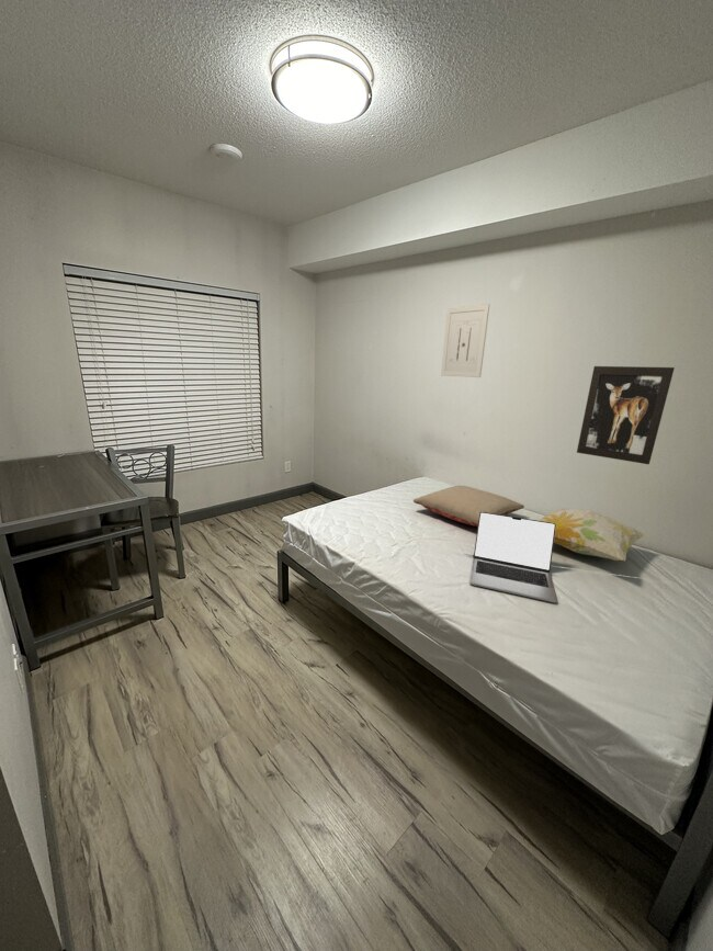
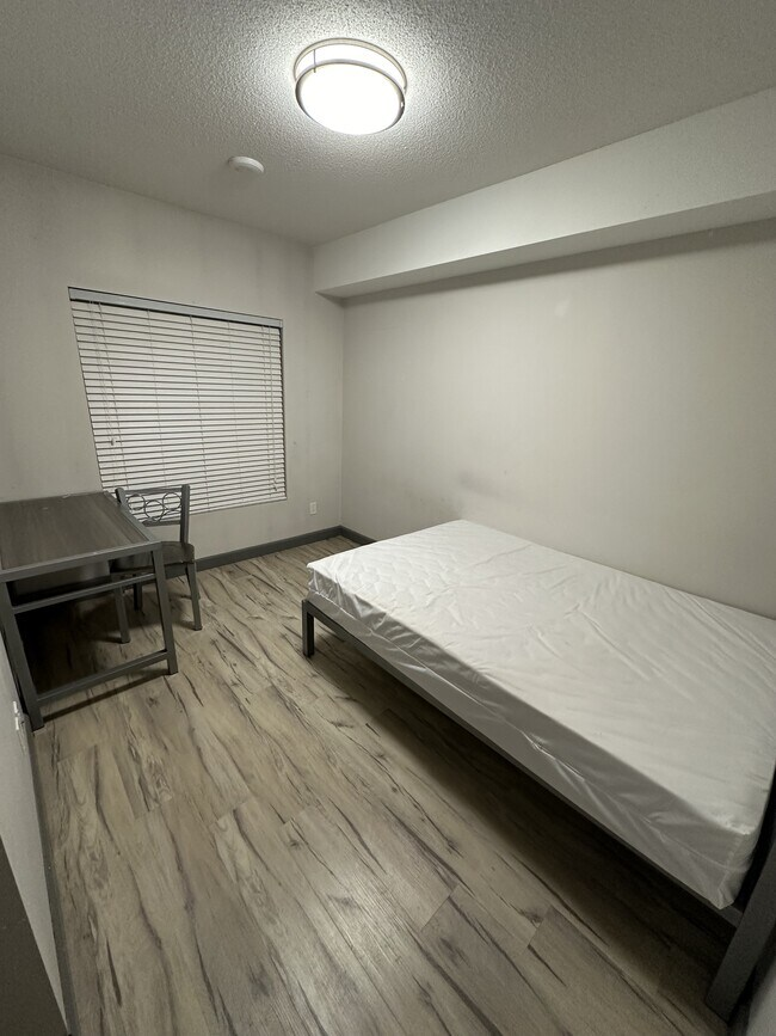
- pillow [412,485,525,528]
- wall art [440,303,490,378]
- laptop [468,512,557,604]
- decorative pillow [536,508,647,562]
- wall art [576,365,676,465]
